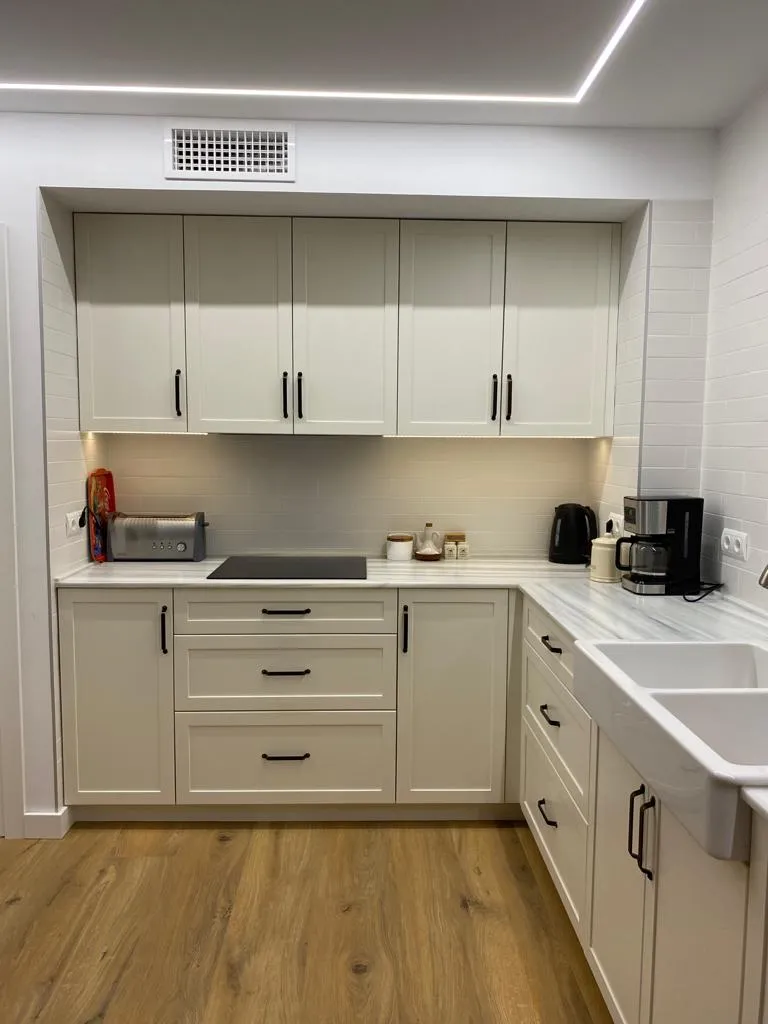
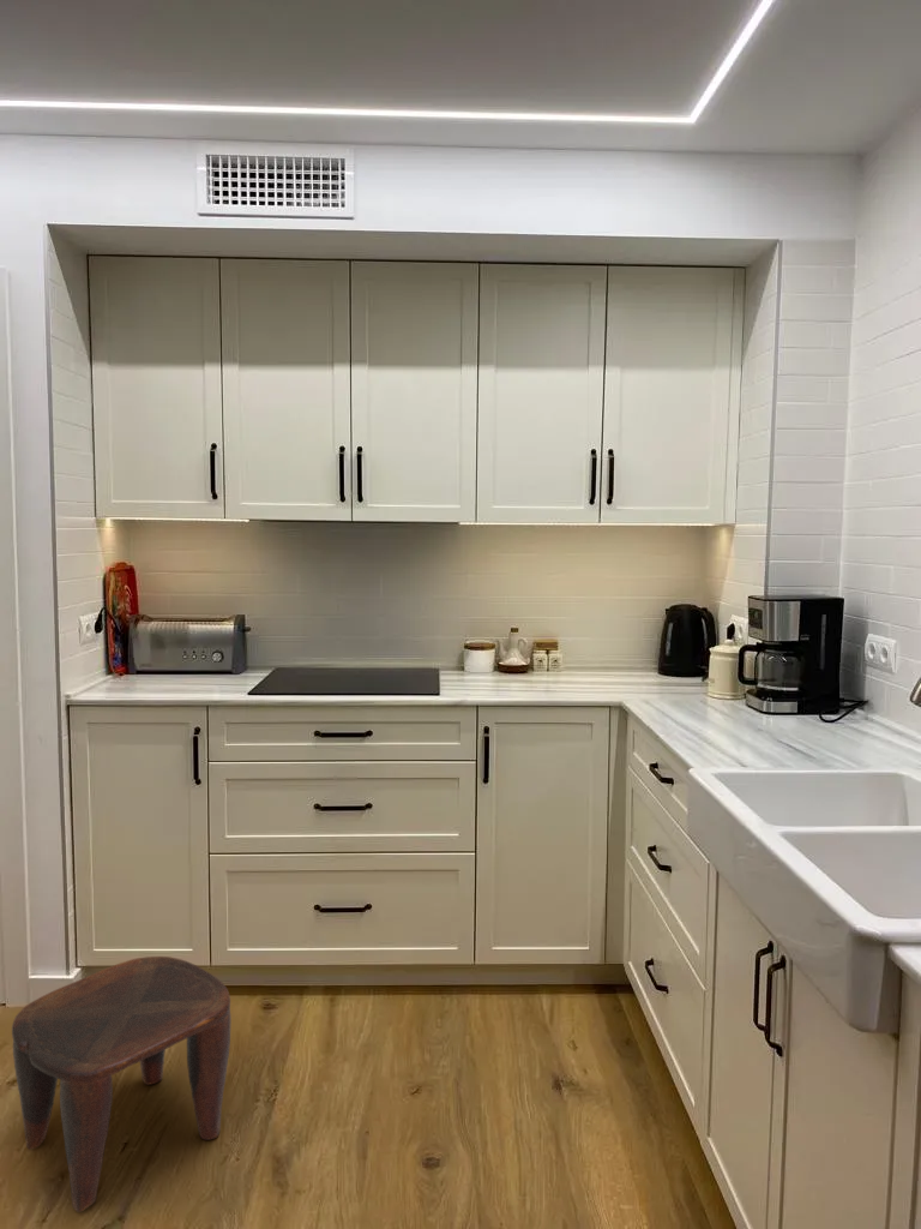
+ stool [11,955,231,1213]
